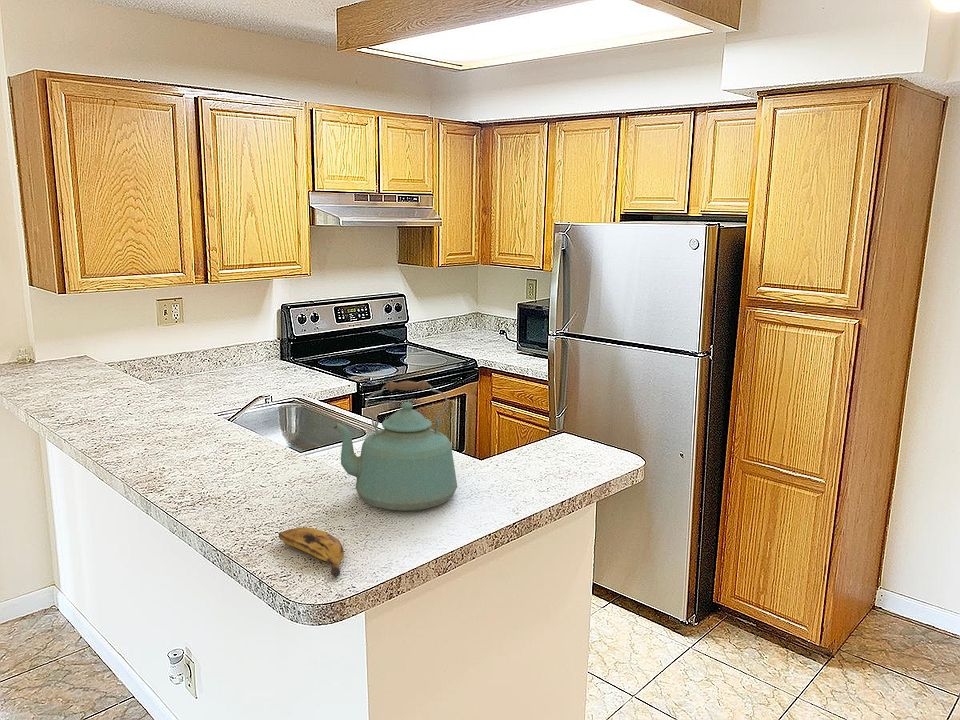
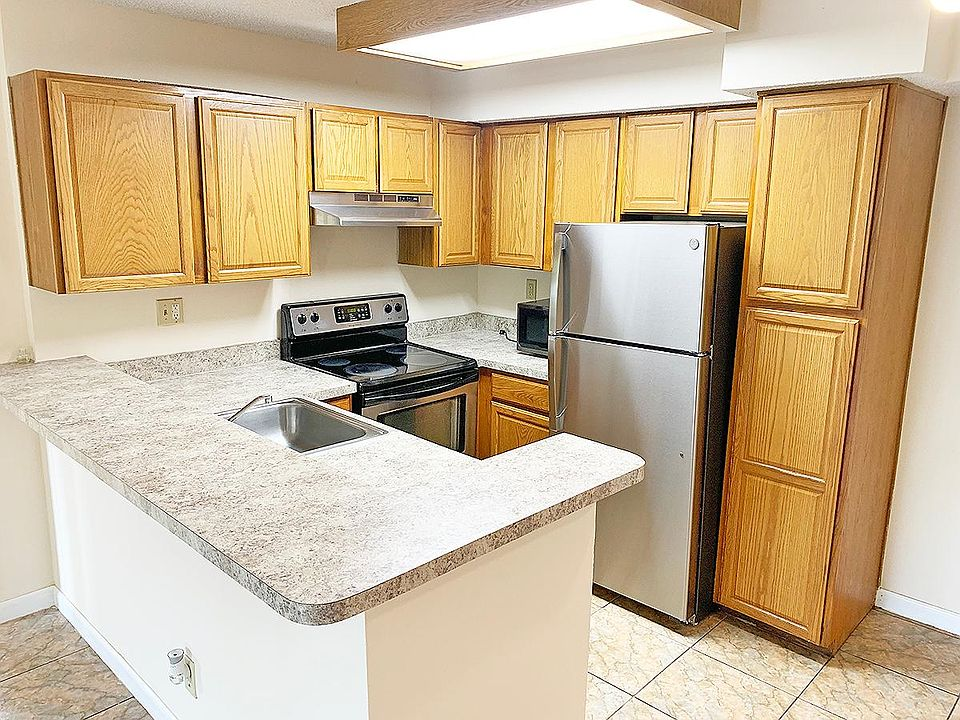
- kettle [333,379,458,512]
- banana [278,526,345,579]
